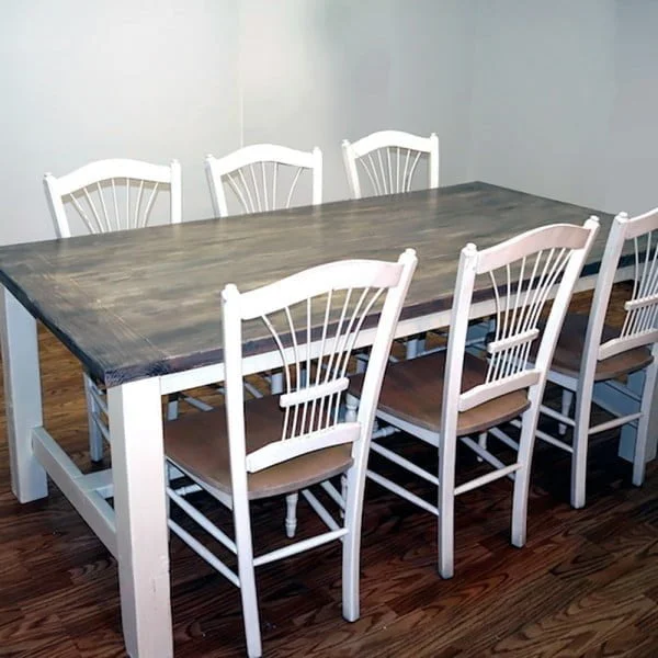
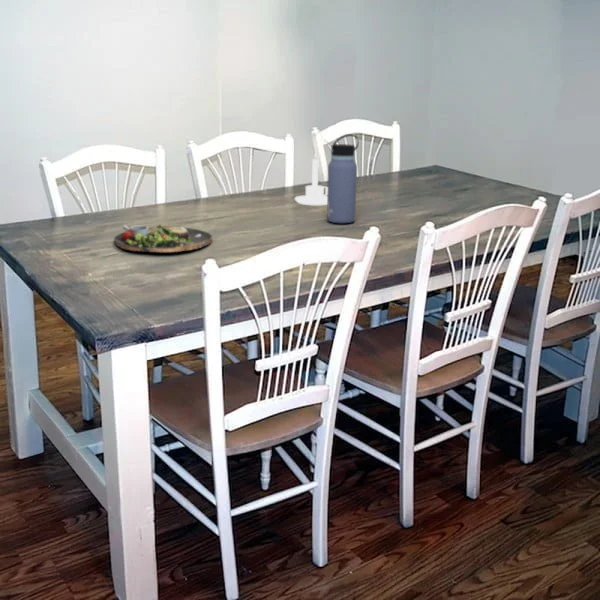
+ candle holder [294,150,328,206]
+ dinner plate [113,224,213,253]
+ water bottle [326,133,360,224]
